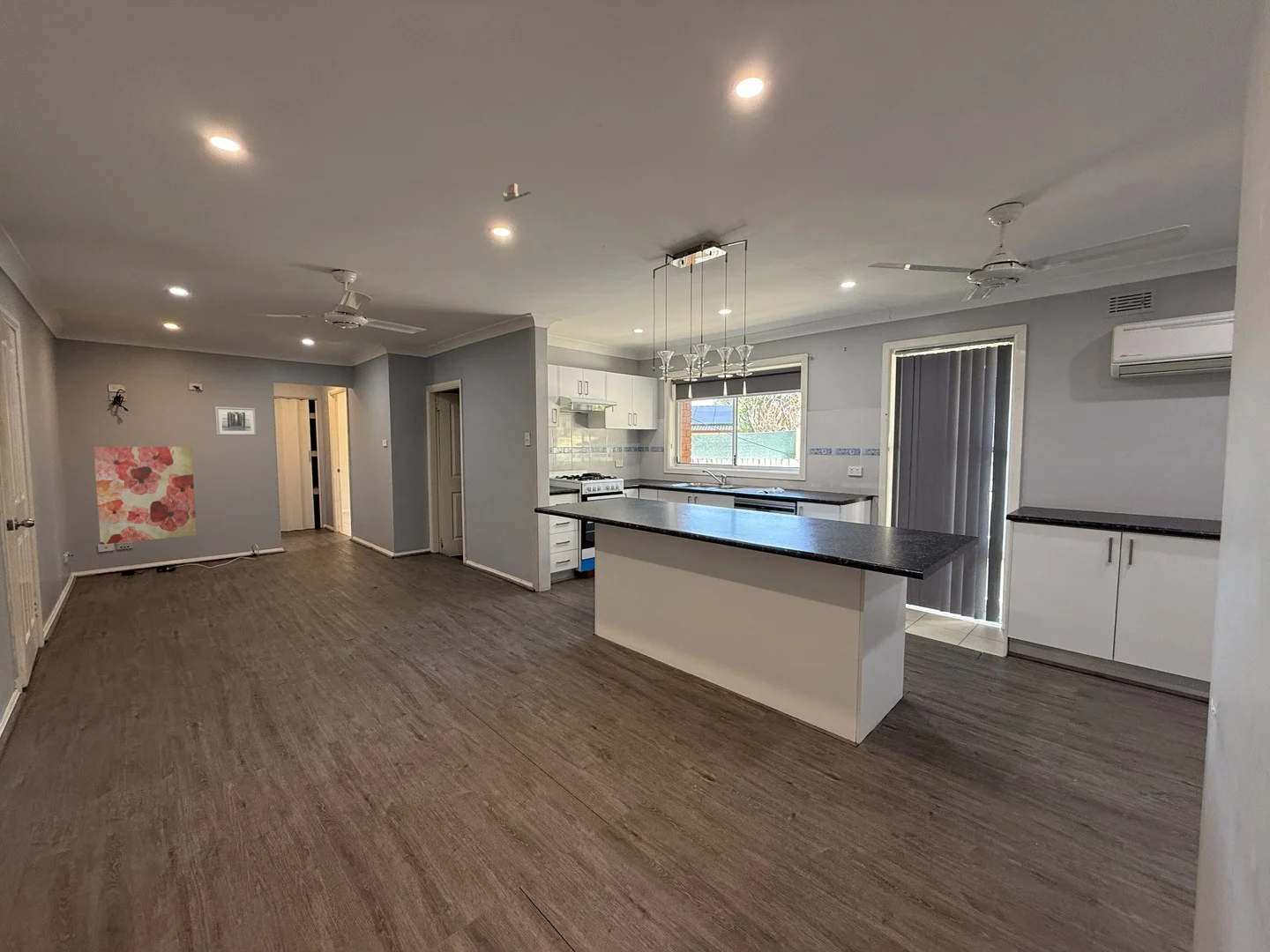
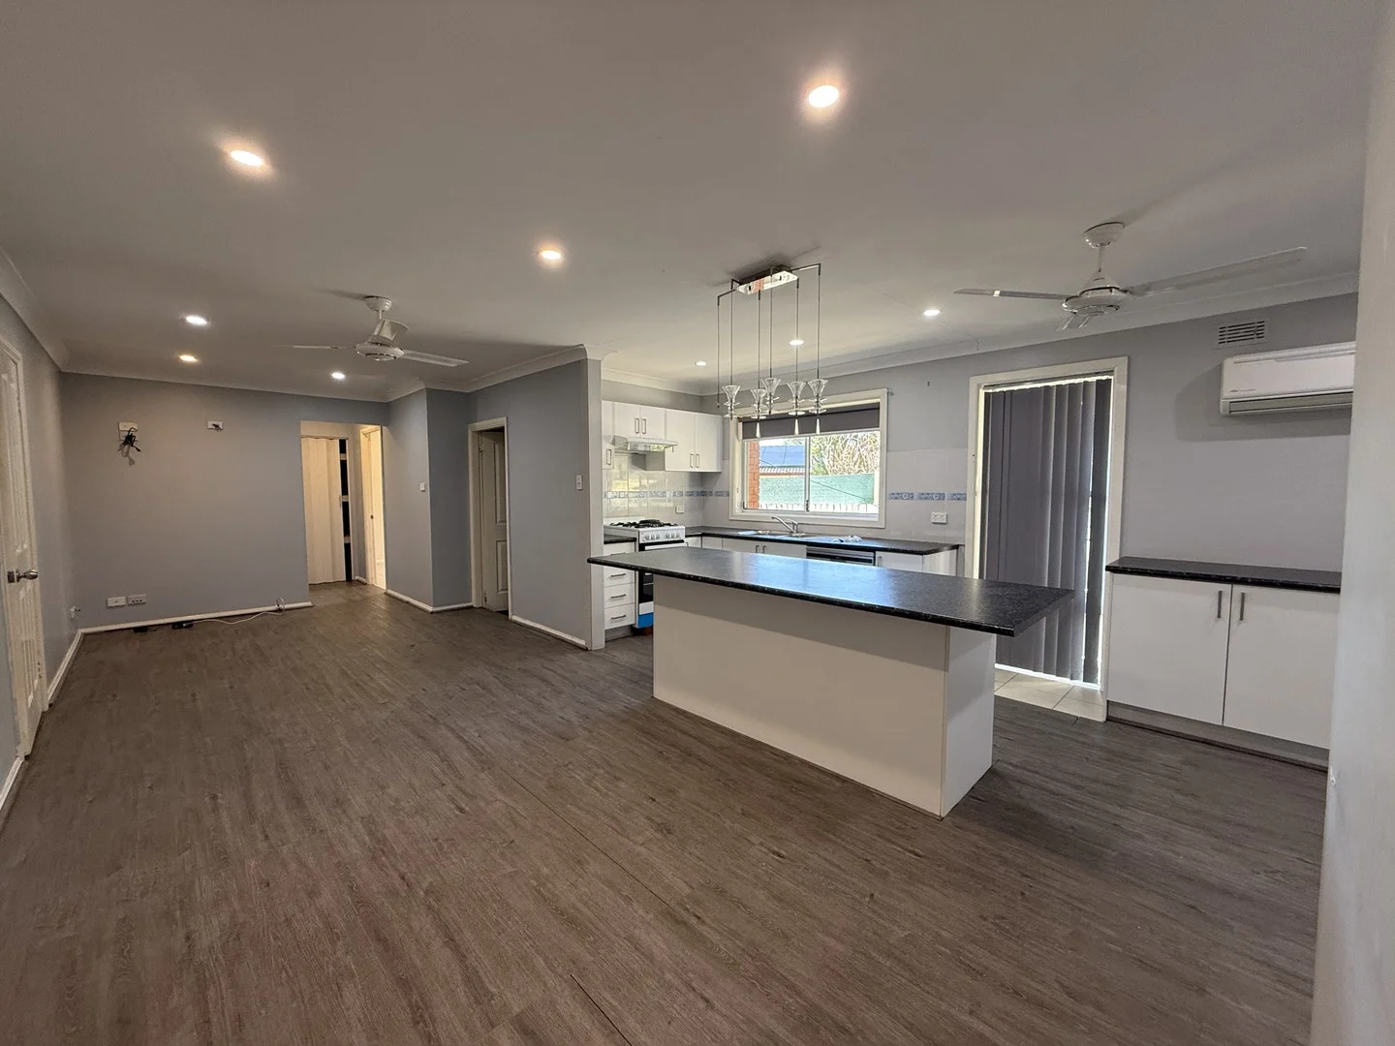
- tape dispenser [502,182,532,203]
- wall art [93,446,198,546]
- wall art [214,406,258,436]
